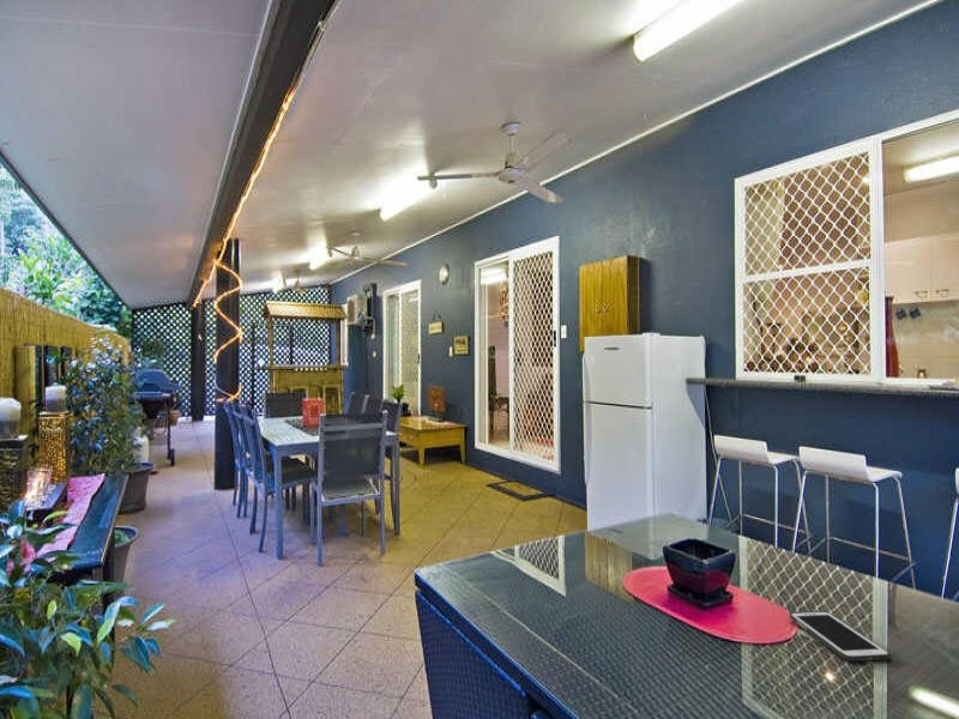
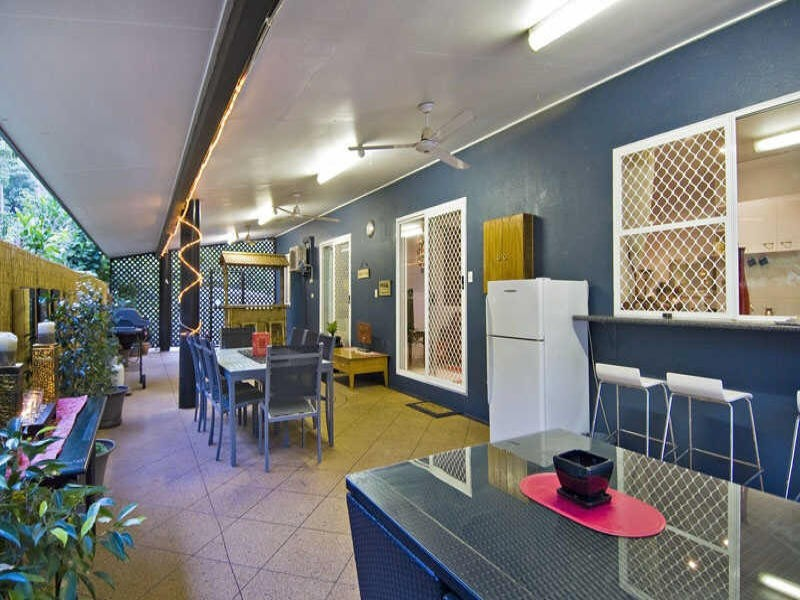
- cell phone [789,610,892,663]
